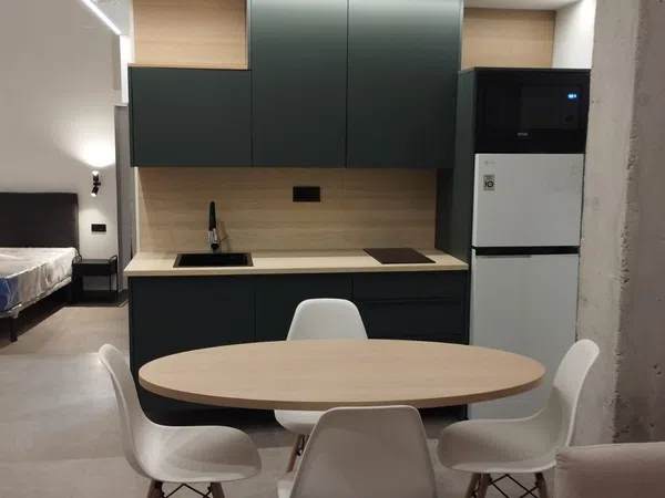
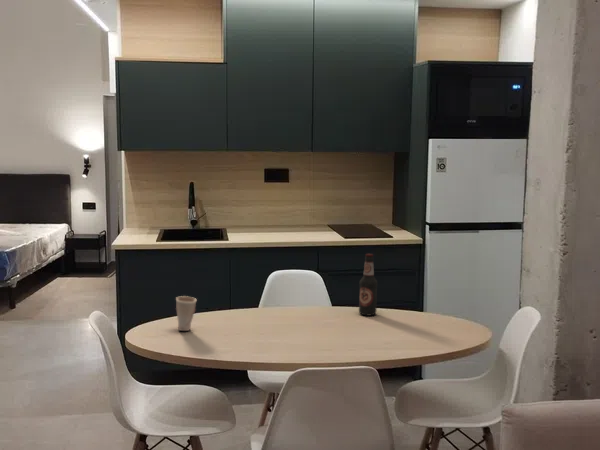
+ bottle [358,253,378,317]
+ cup [175,295,198,332]
